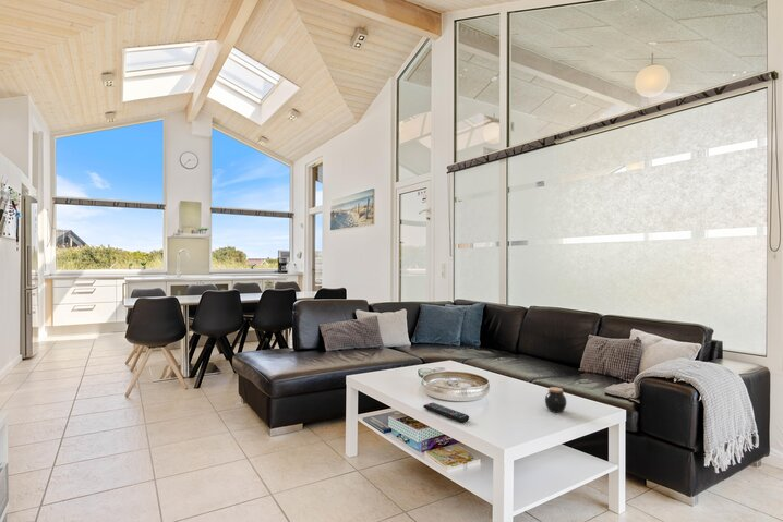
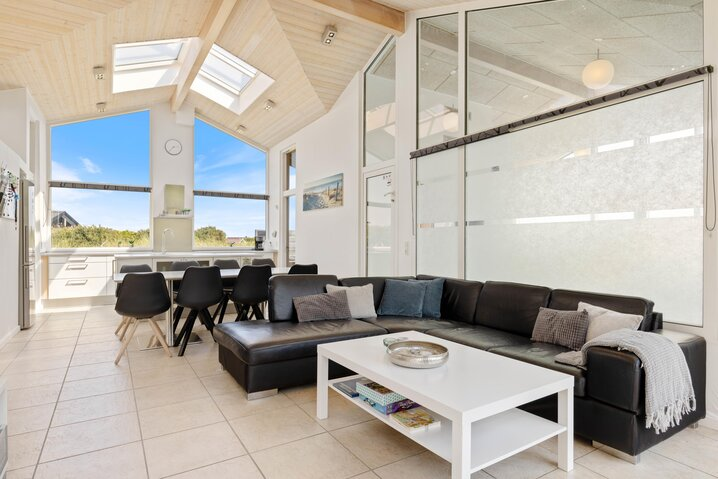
- jar [544,386,567,414]
- remote control [422,402,470,424]
